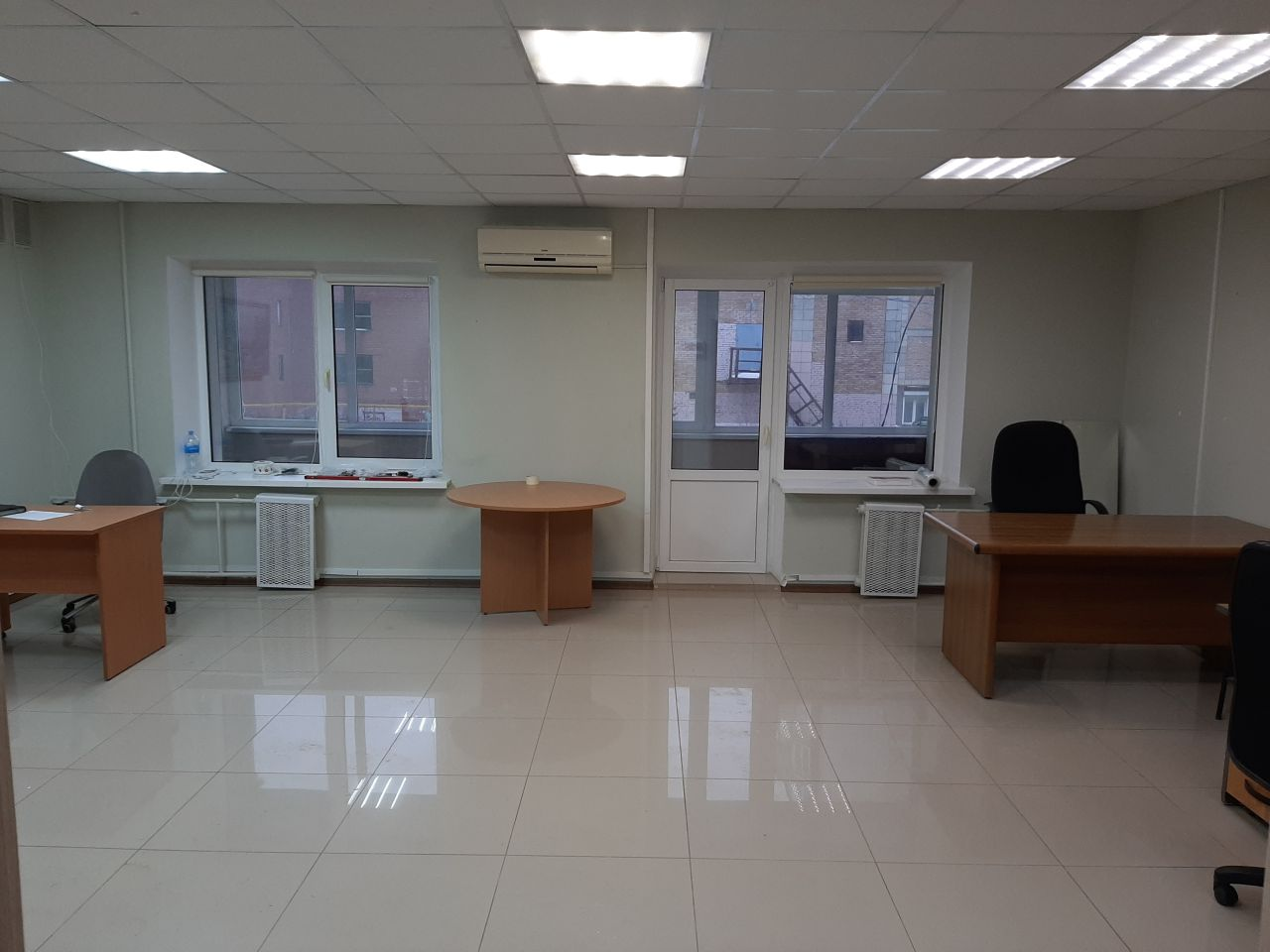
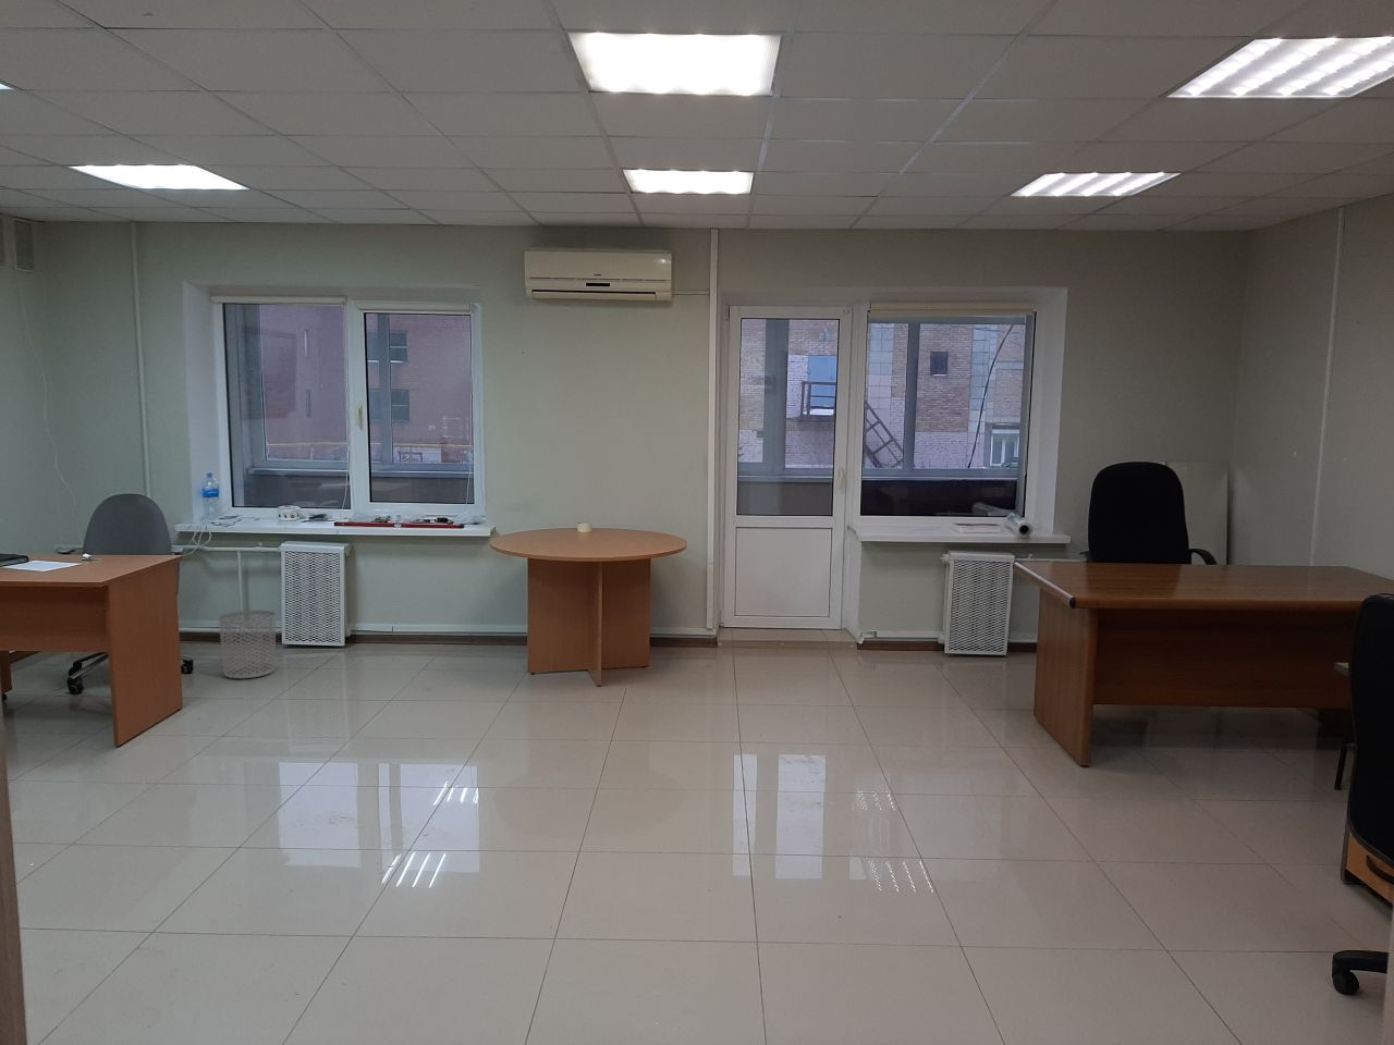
+ waste bin [217,609,277,679]
